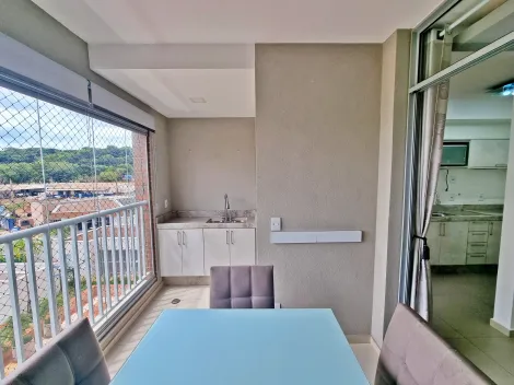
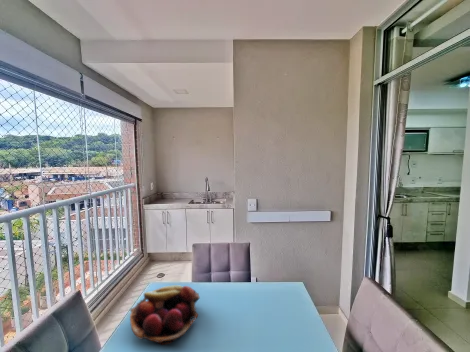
+ fruit basket [129,284,201,345]
